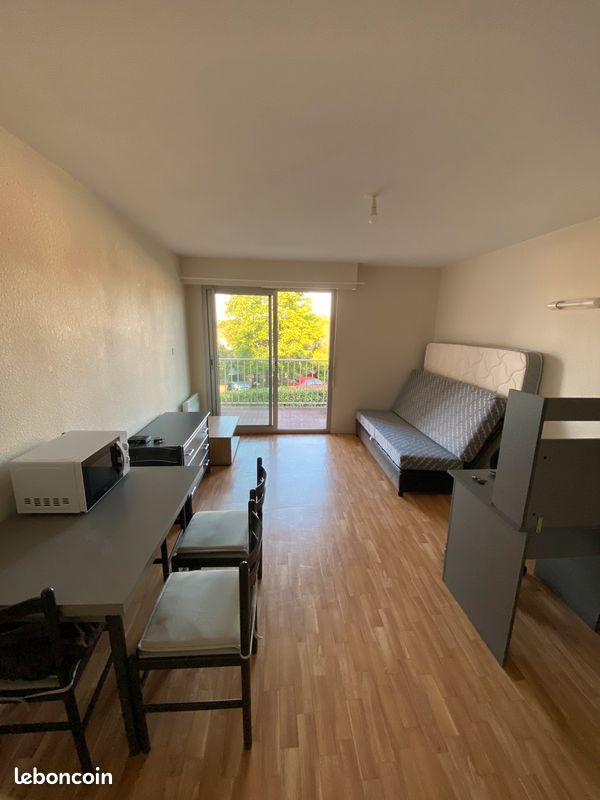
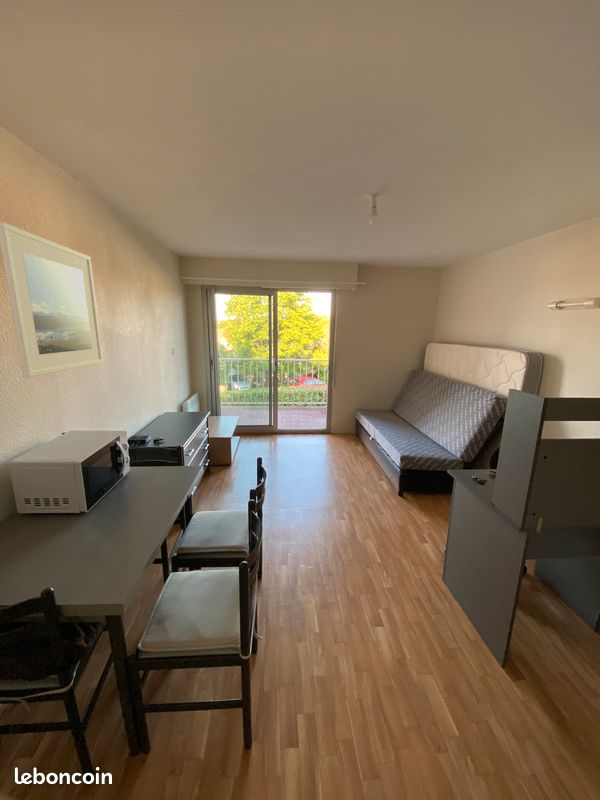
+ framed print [0,221,104,378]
